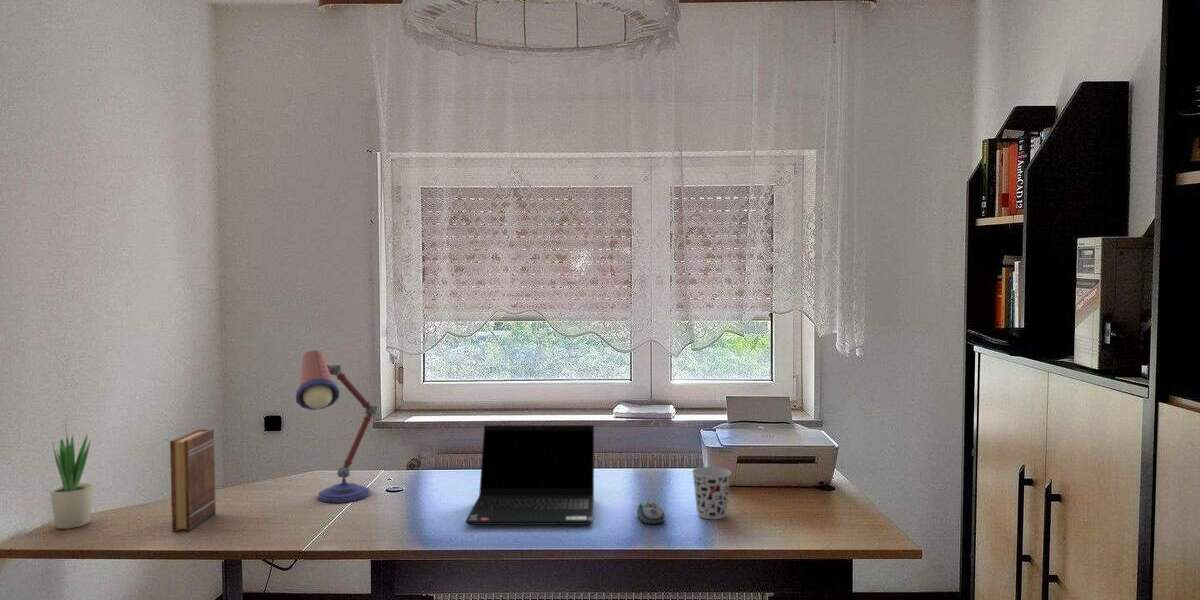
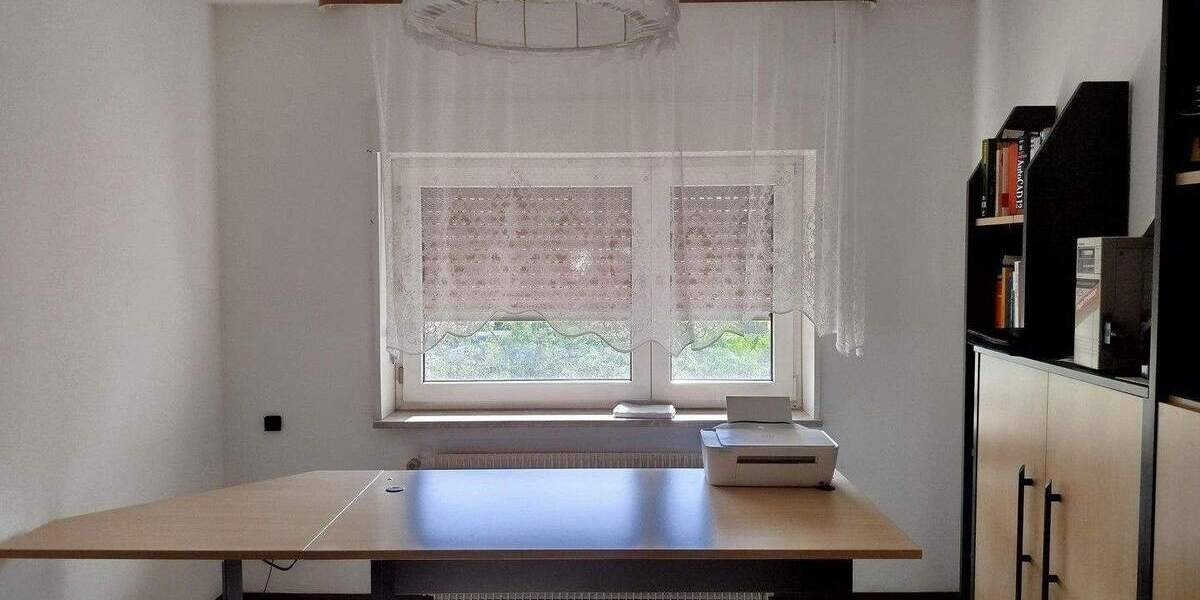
- book [169,428,218,533]
- laptop computer [464,424,595,526]
- desk lamp [295,349,379,504]
- computer mouse [636,500,665,525]
- potted plant [49,421,94,530]
- cup [691,466,732,520]
